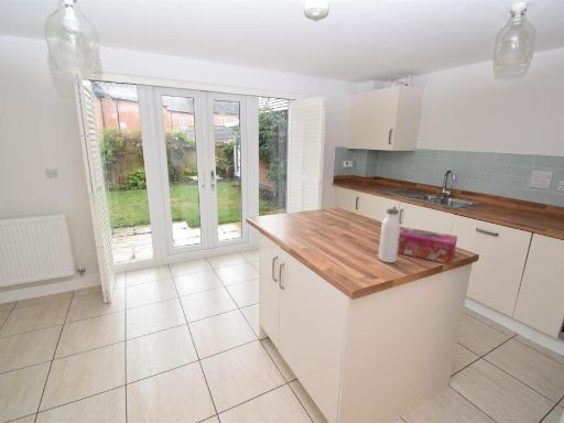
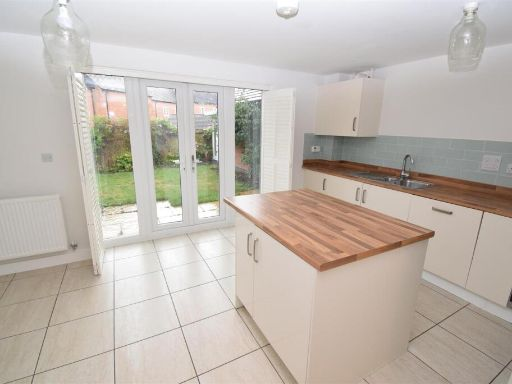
- water bottle [378,207,401,263]
- tissue box [398,226,458,265]
